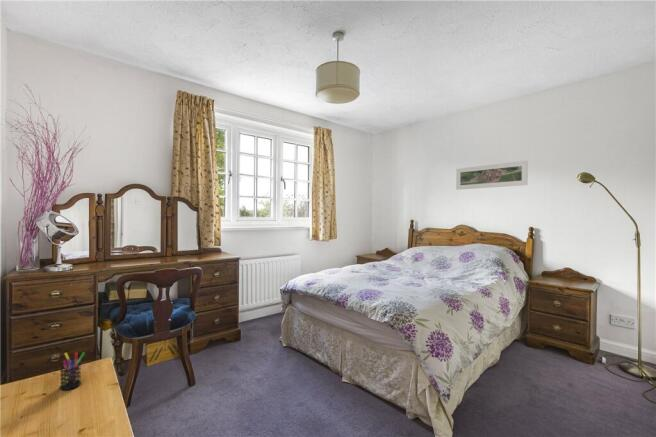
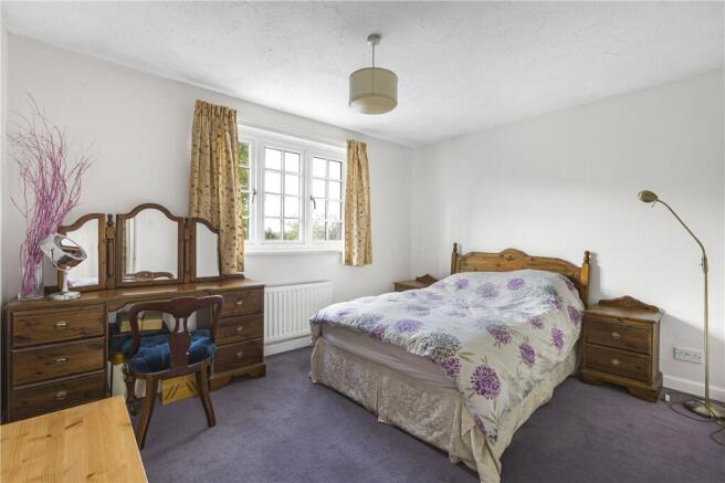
- pen holder [59,351,86,391]
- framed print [455,160,529,191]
